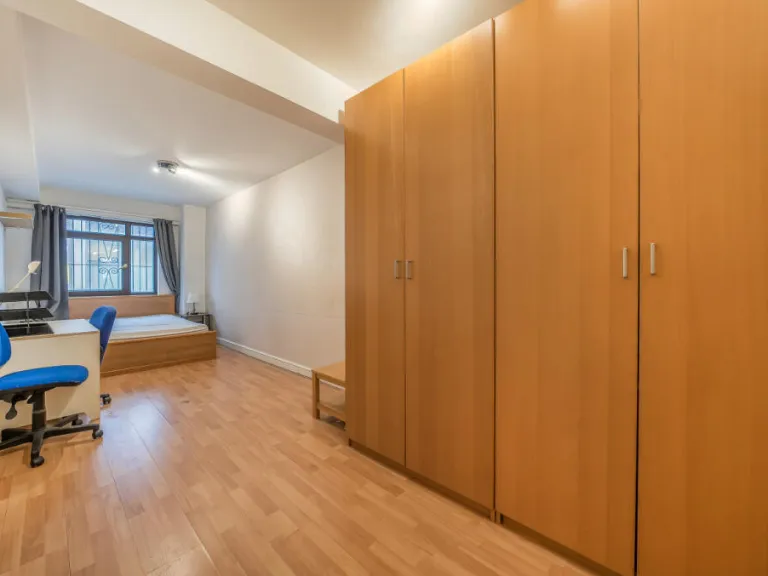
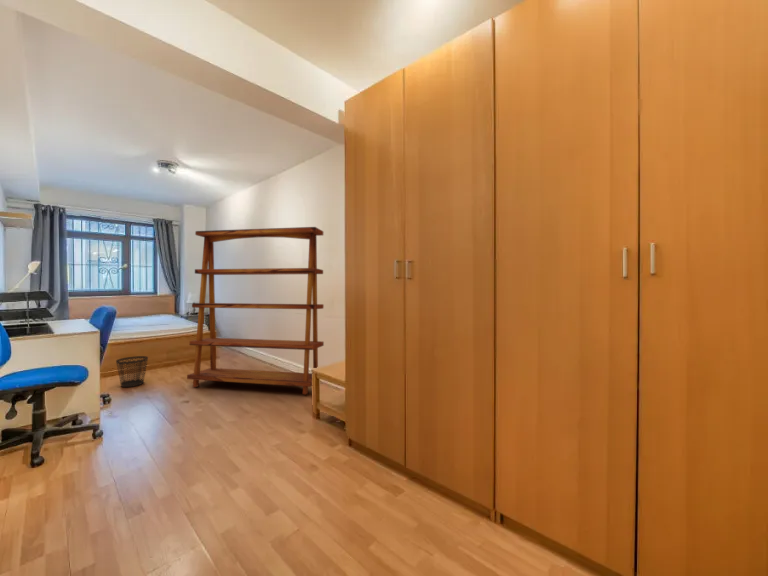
+ wastebasket [115,355,149,388]
+ bookshelf [186,226,325,395]
